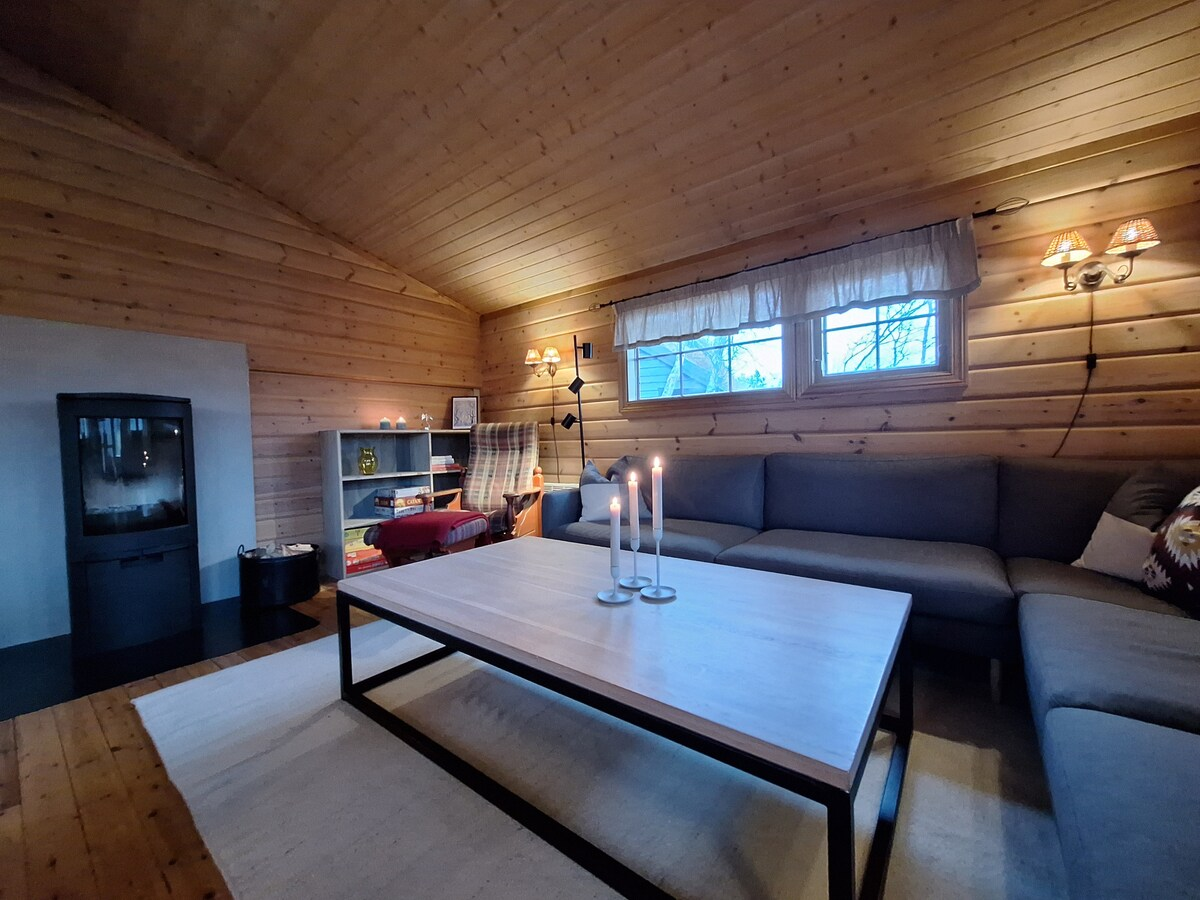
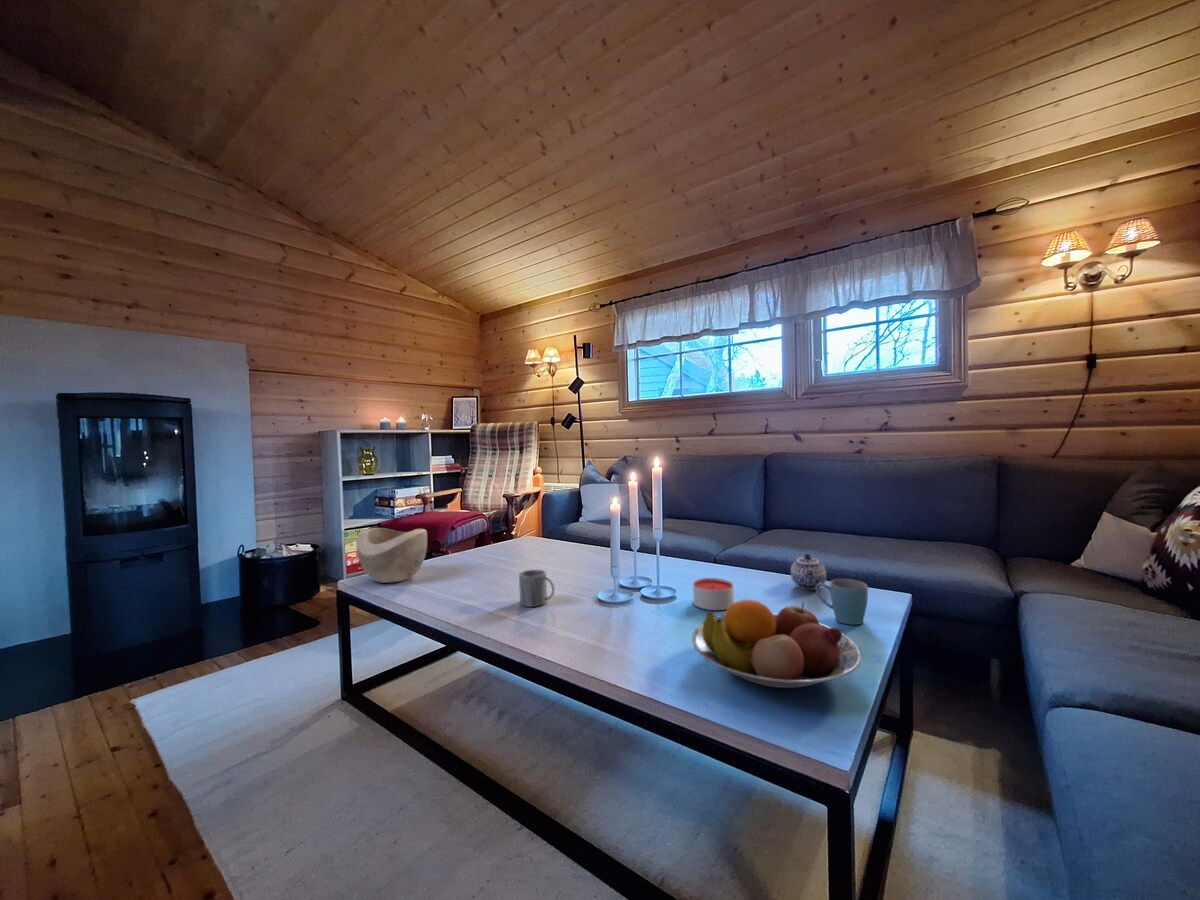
+ candle [692,577,735,611]
+ teapot [790,553,827,591]
+ mug [518,569,555,608]
+ mug [815,578,869,626]
+ decorative bowl [355,527,428,584]
+ fruit bowl [691,599,862,689]
